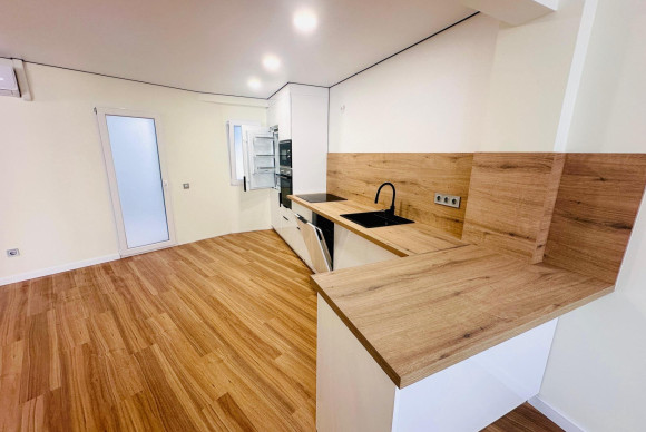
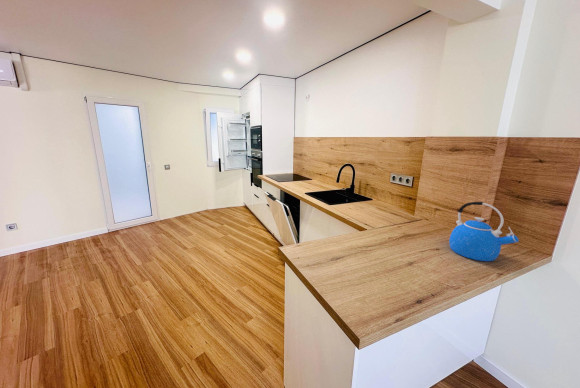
+ kettle [448,201,520,262]
